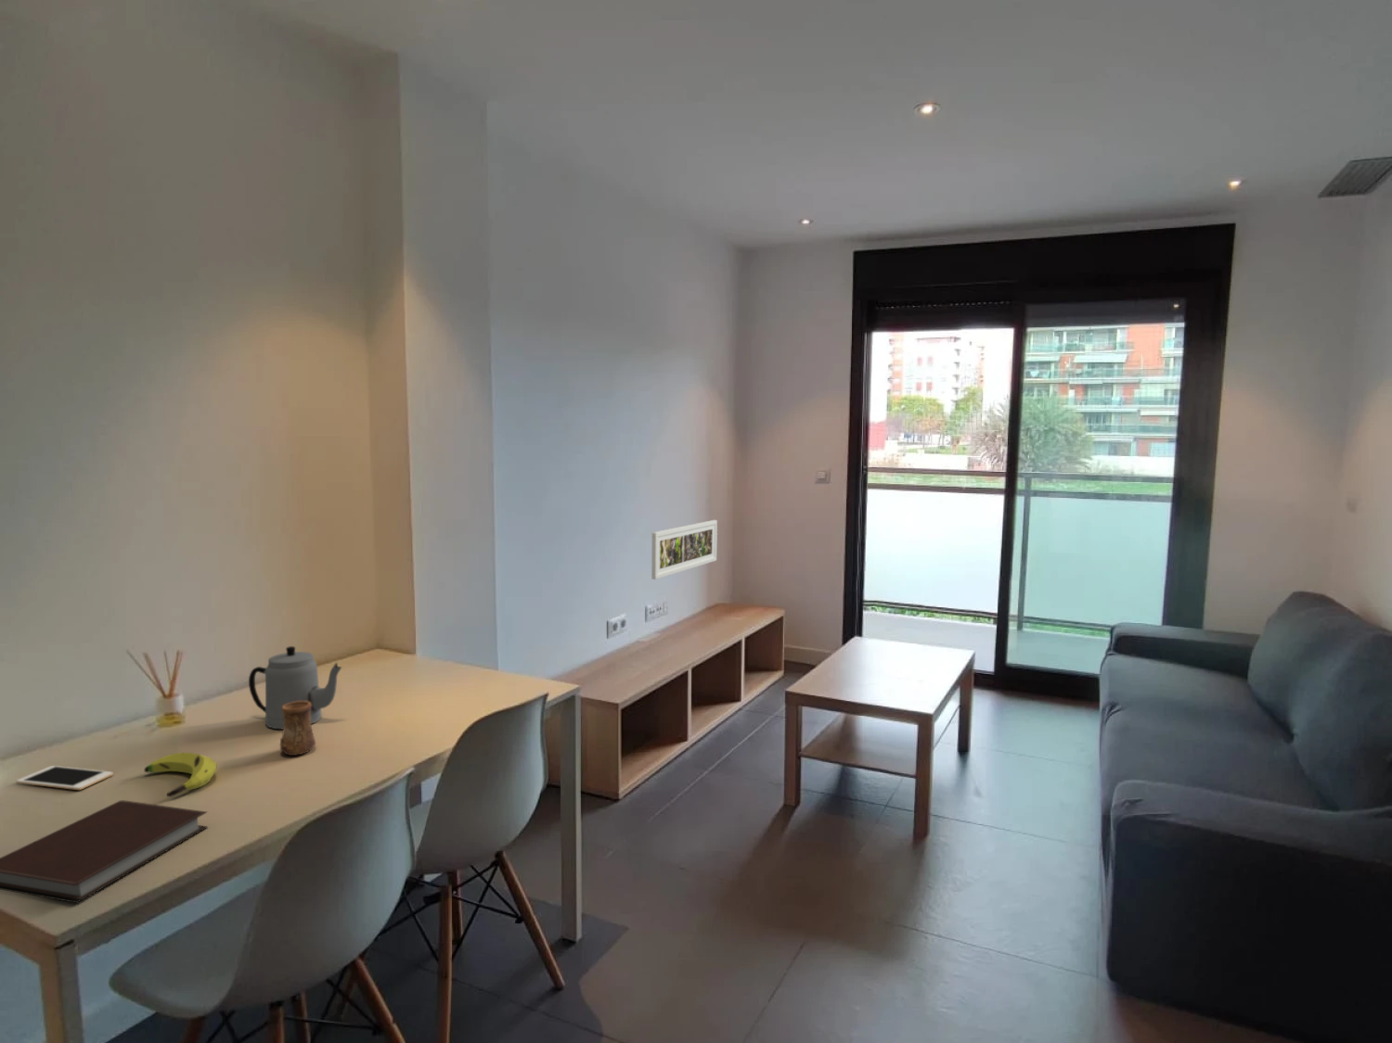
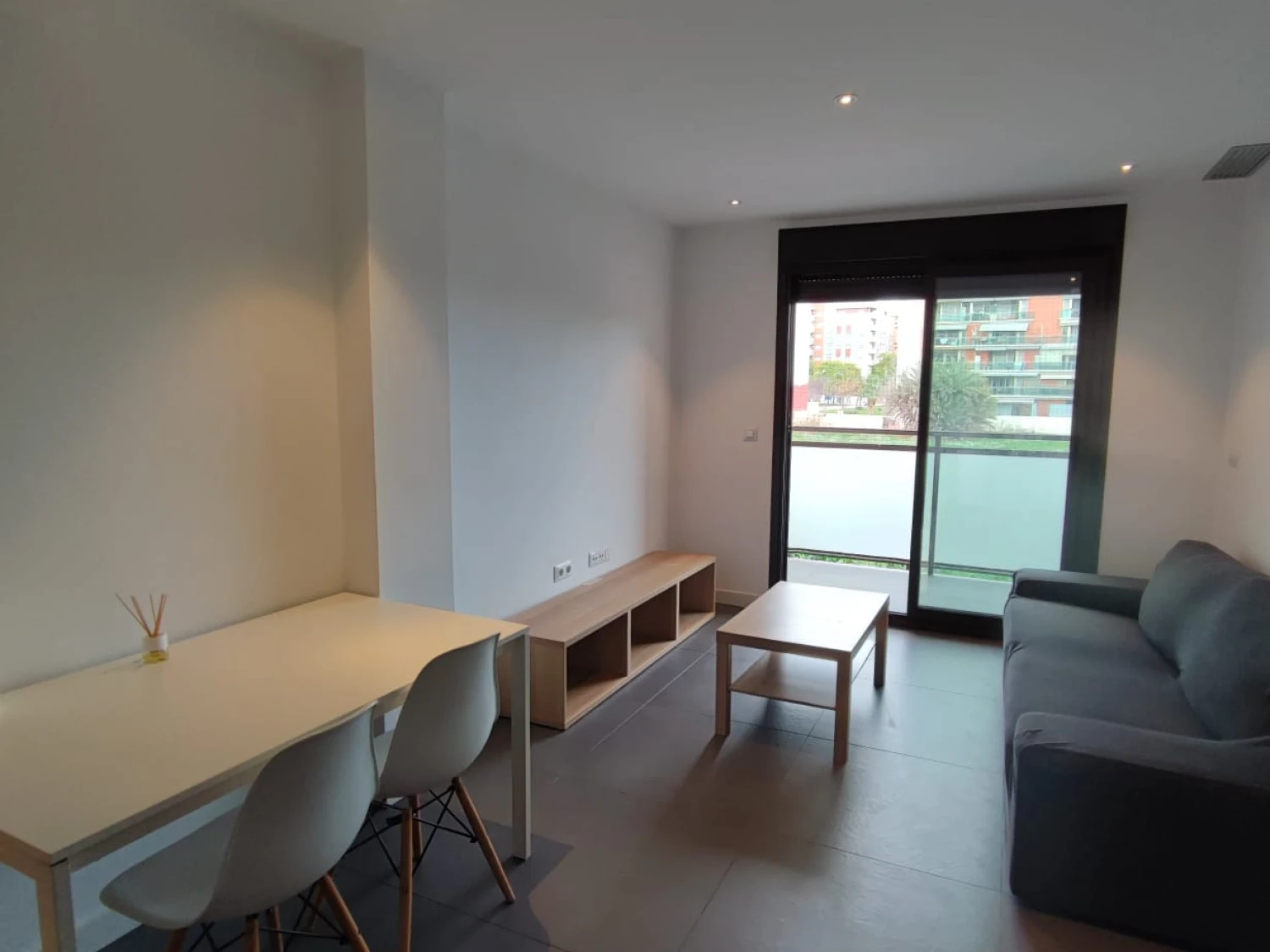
- banana [142,752,218,799]
- notebook [0,799,209,904]
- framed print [651,519,718,581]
- cell phone [15,765,114,791]
- teapot [248,645,342,731]
- cup [279,701,317,757]
